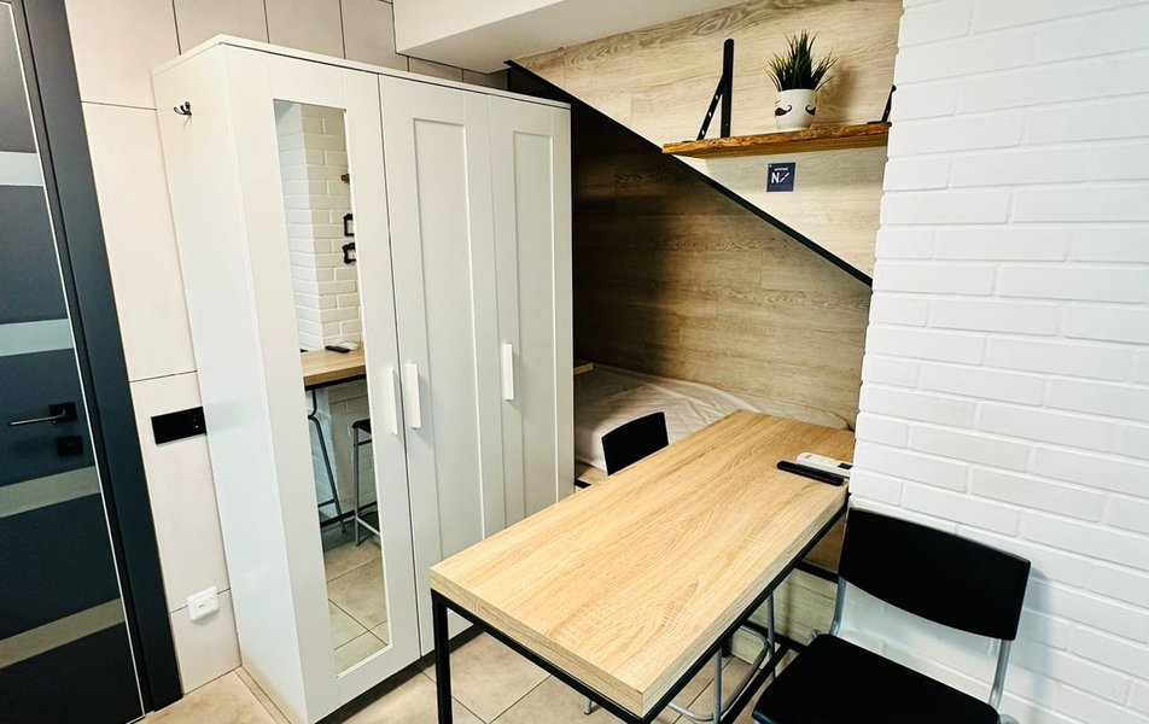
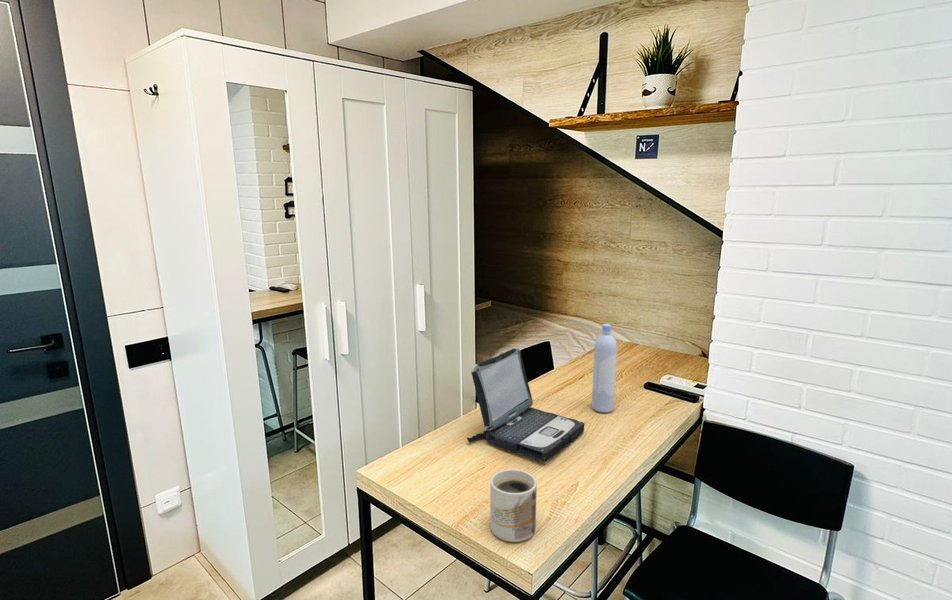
+ laptop [466,347,586,462]
+ mug [489,468,538,543]
+ bottle [591,323,618,414]
